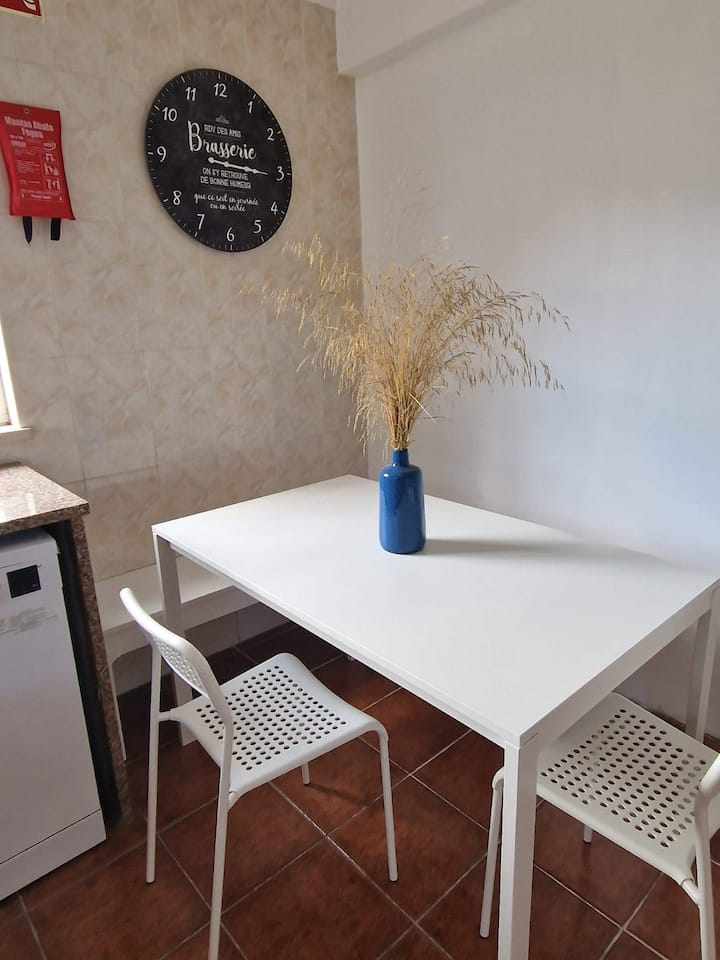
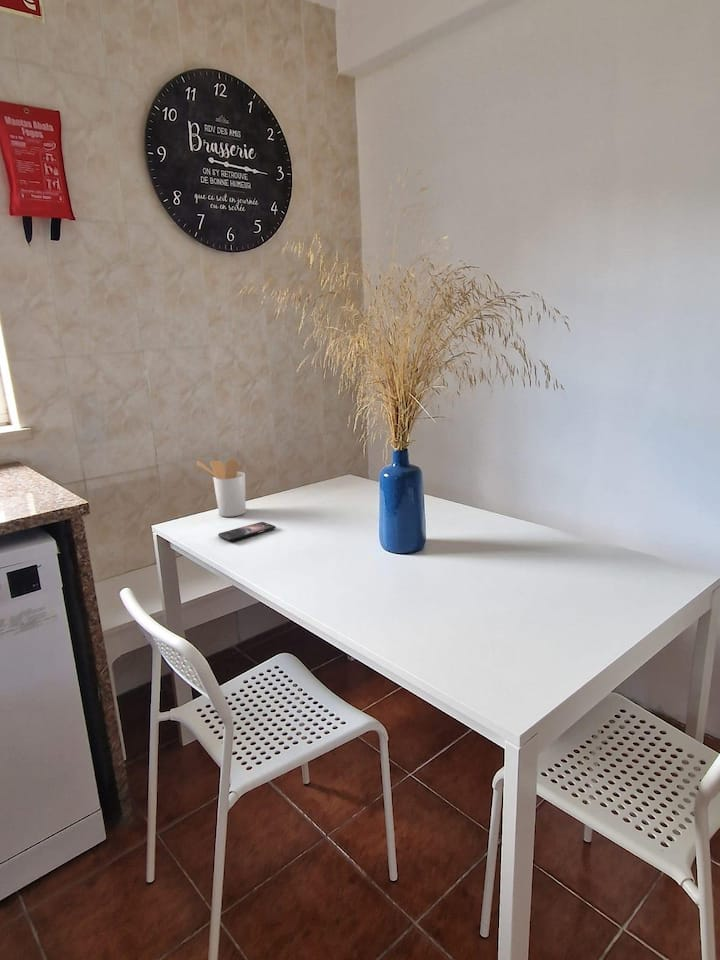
+ smartphone [217,521,277,542]
+ utensil holder [196,459,247,518]
